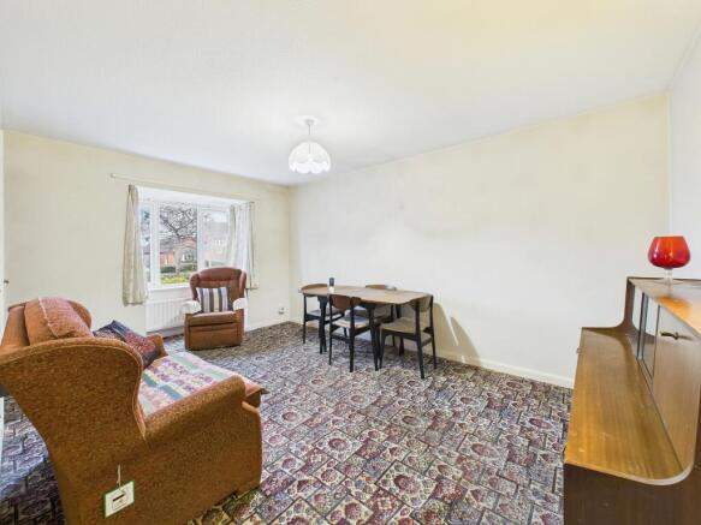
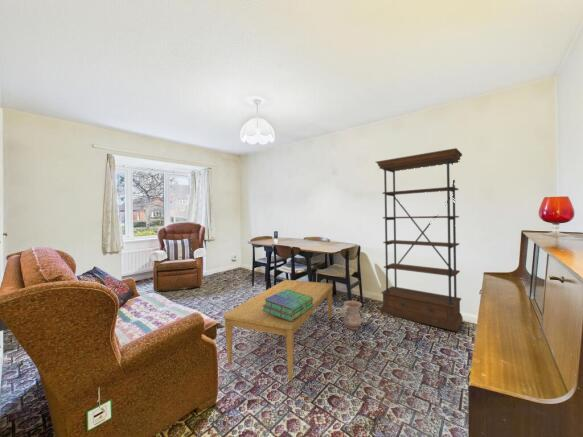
+ stack of books [262,289,314,322]
+ coffee table [223,279,334,382]
+ ceramic jug [341,300,363,331]
+ bookshelf [375,147,464,333]
